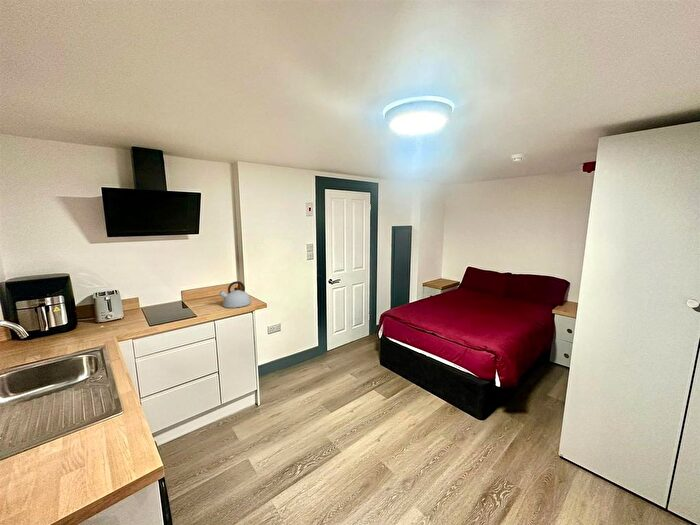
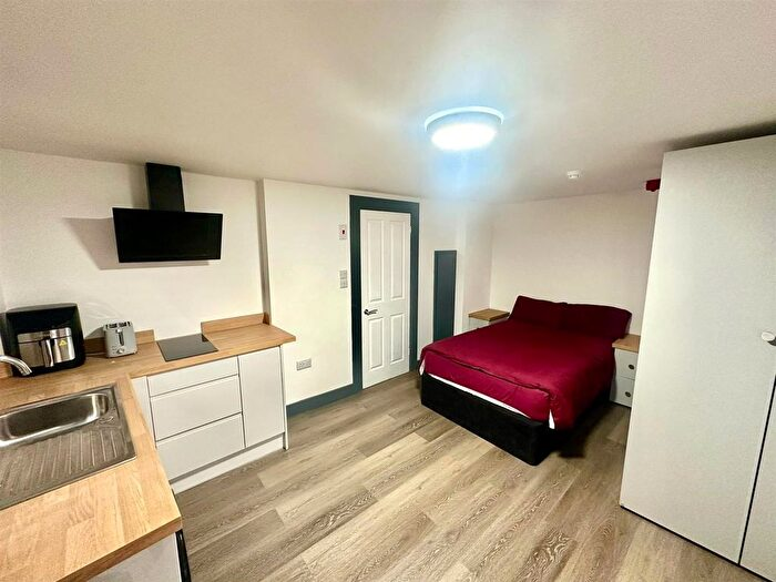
- kettle [218,280,252,309]
